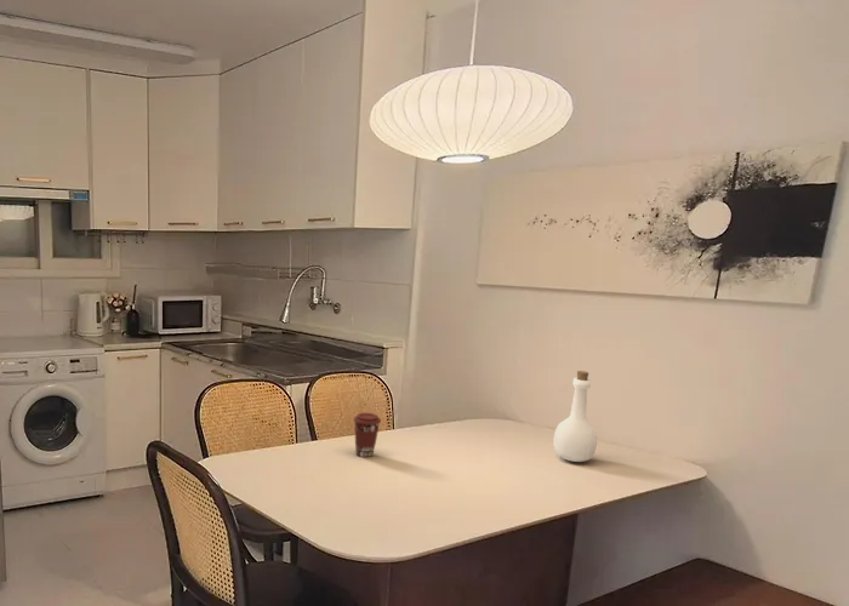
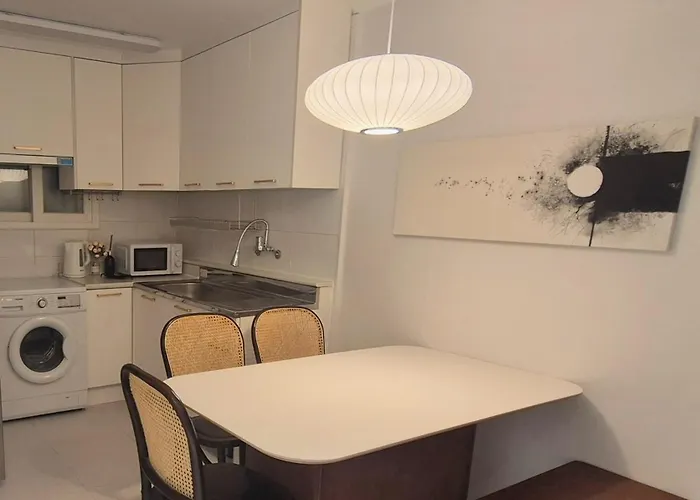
- bottle [553,370,598,463]
- coffee cup [352,412,382,458]
